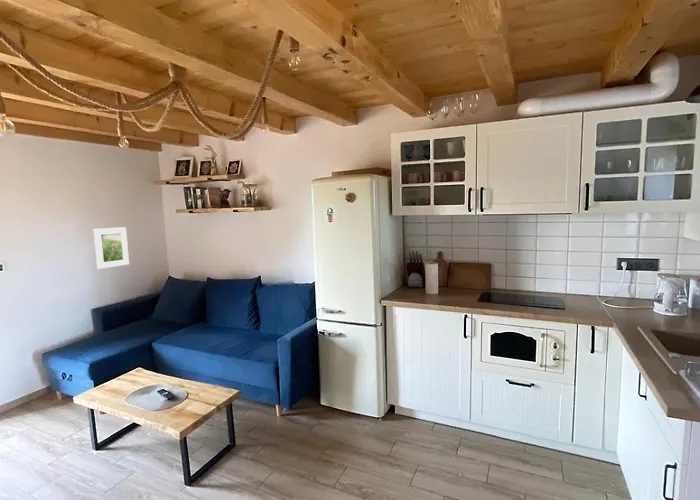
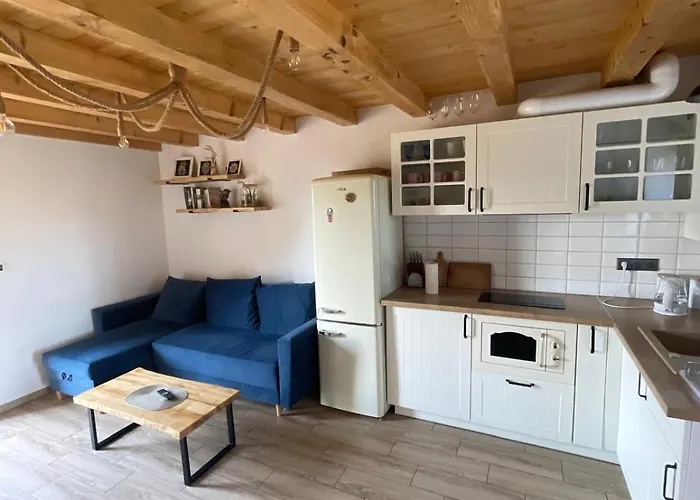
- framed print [93,226,130,270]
